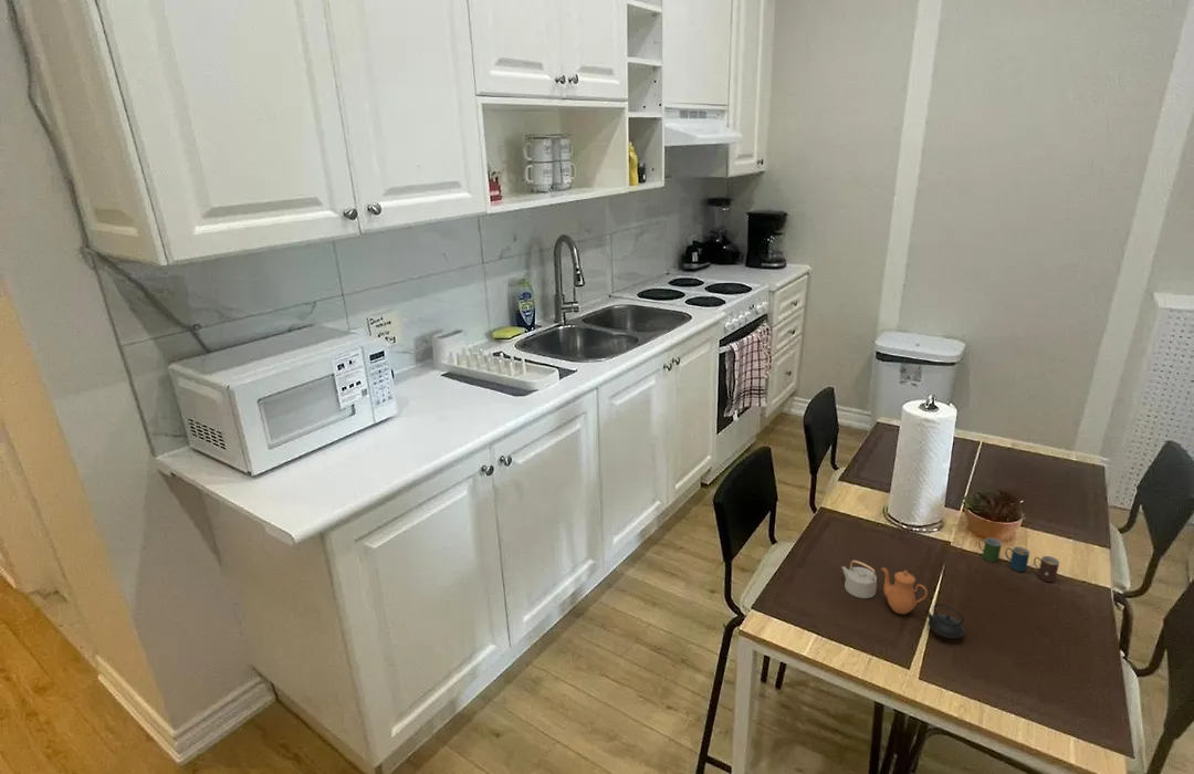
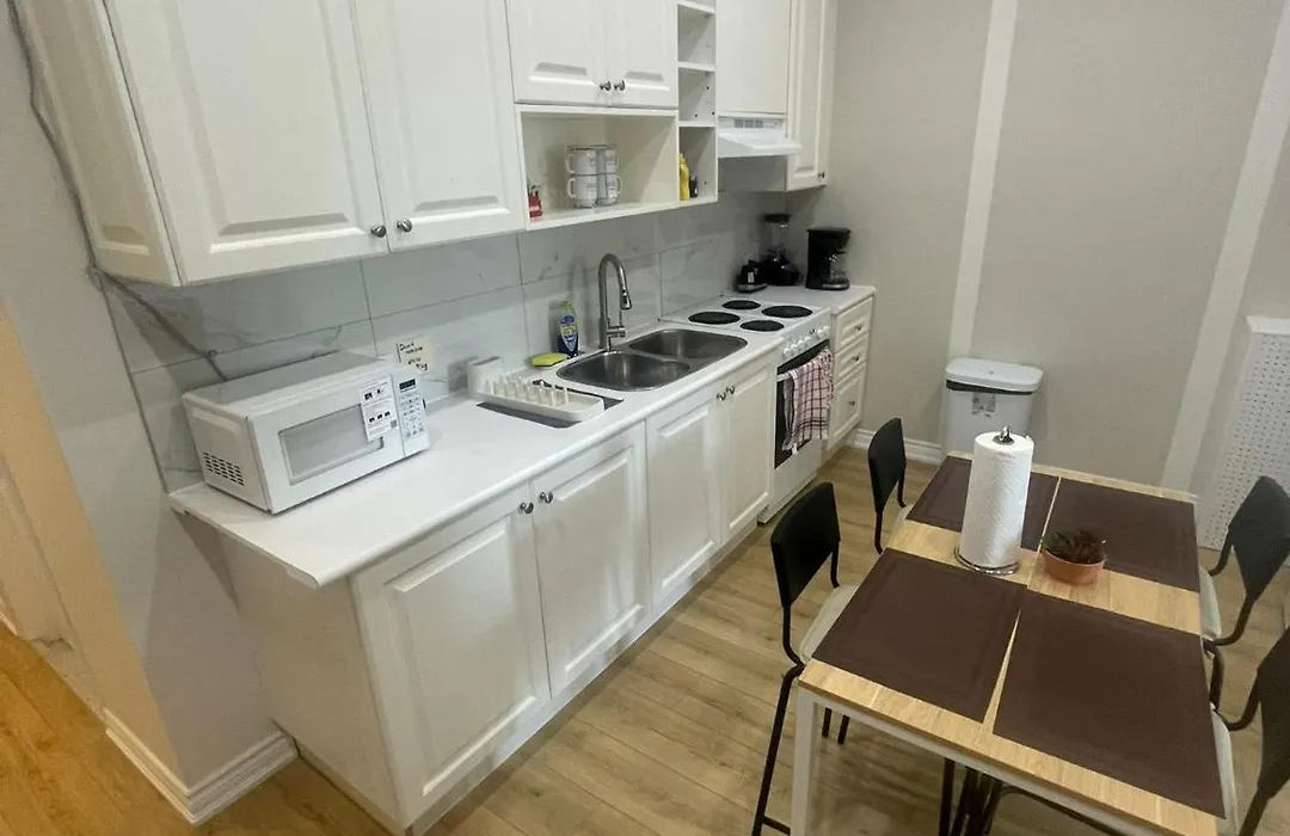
- teapot [840,559,966,639]
- cup [977,536,1060,583]
